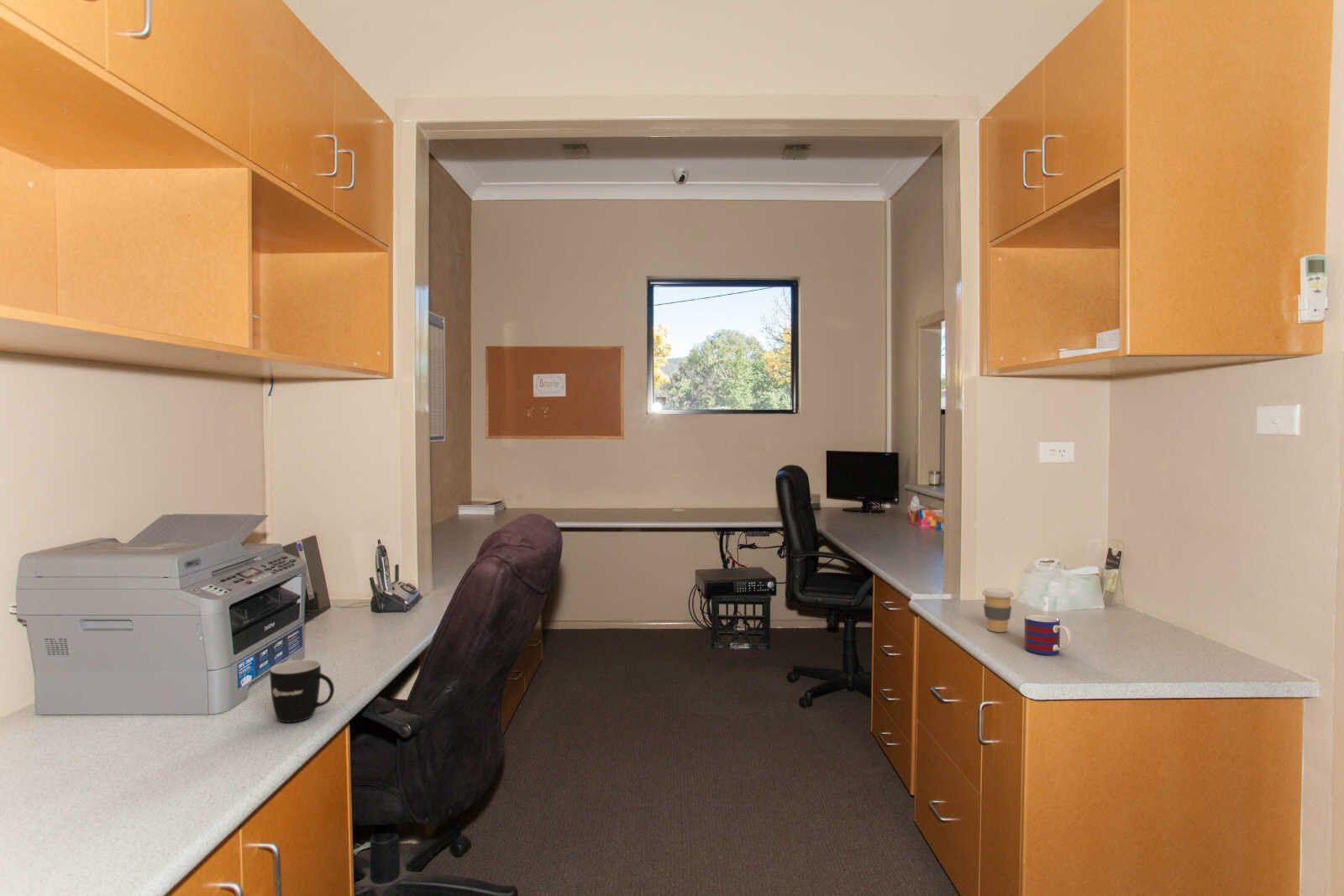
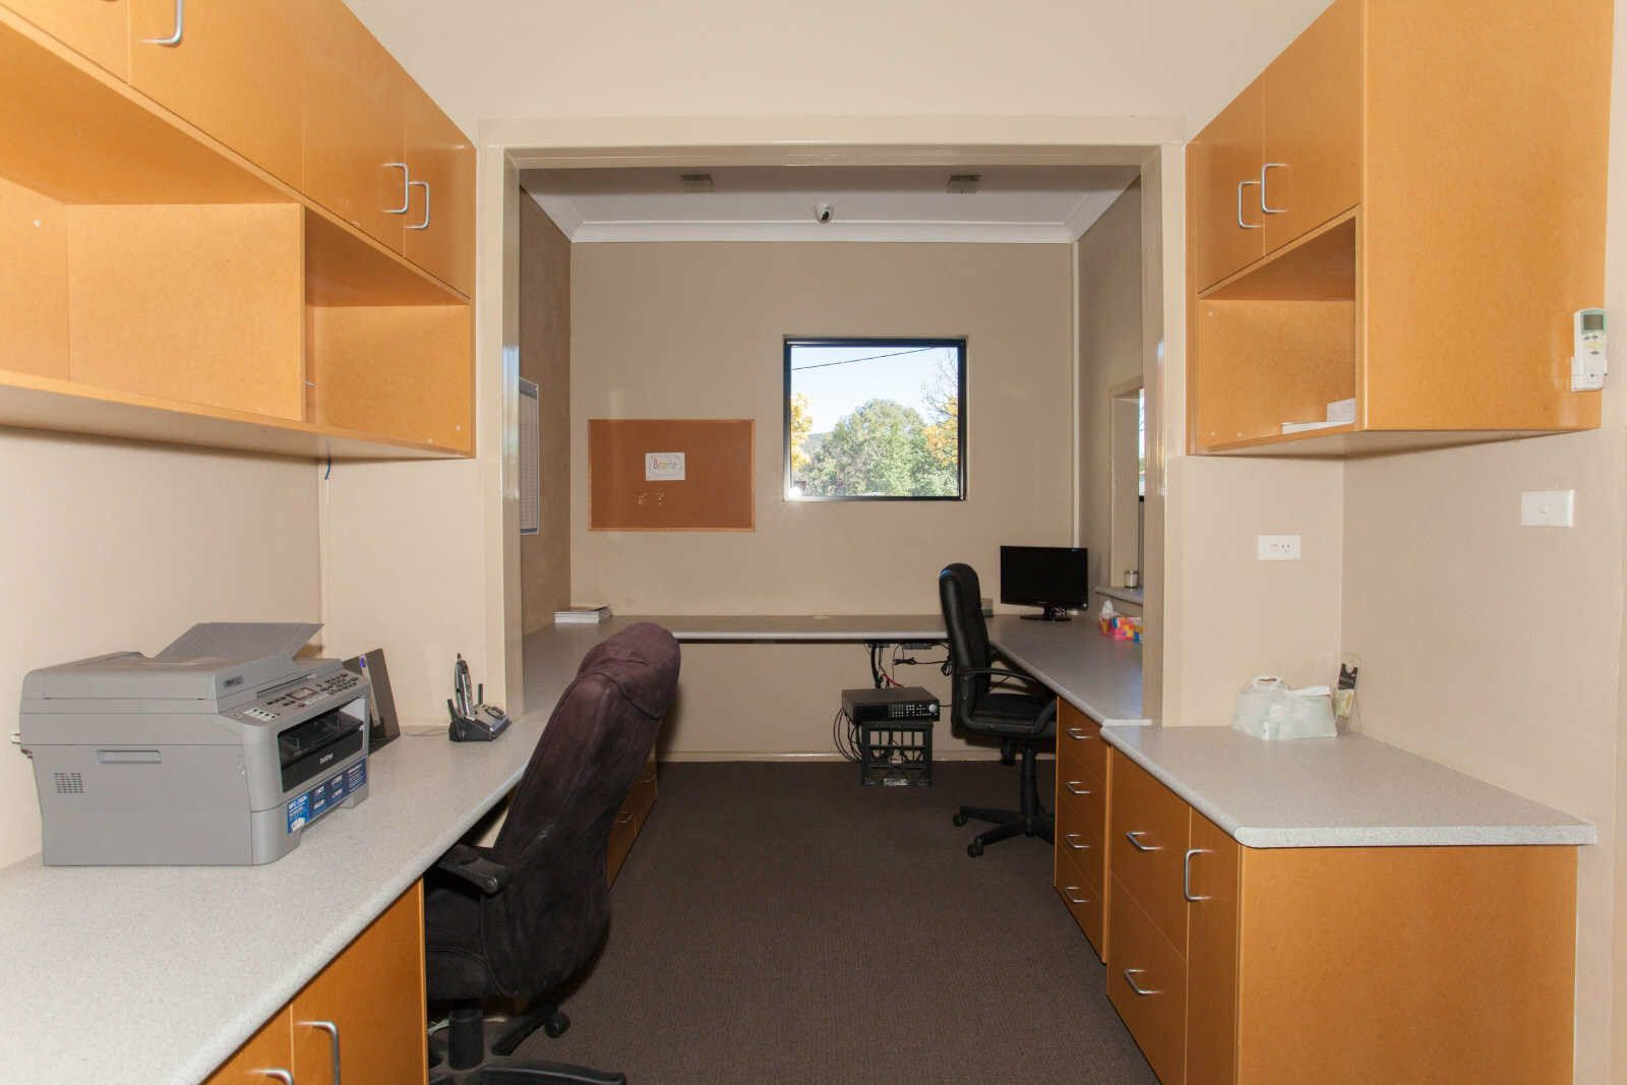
- coffee cup [981,587,1015,633]
- mug [1024,614,1072,656]
- mug [269,658,335,723]
